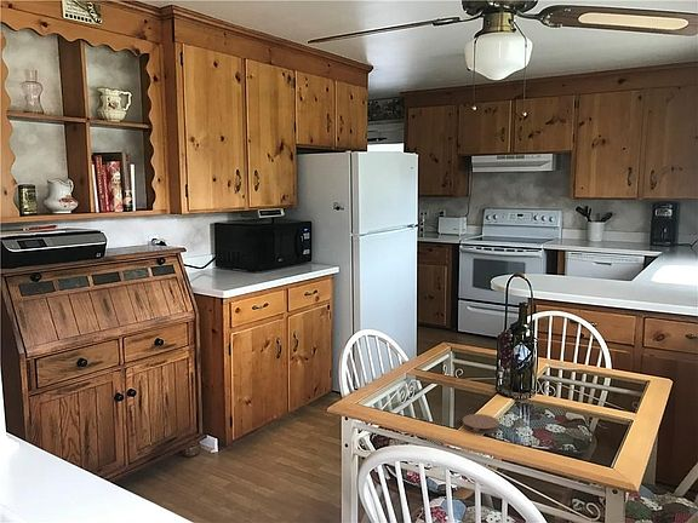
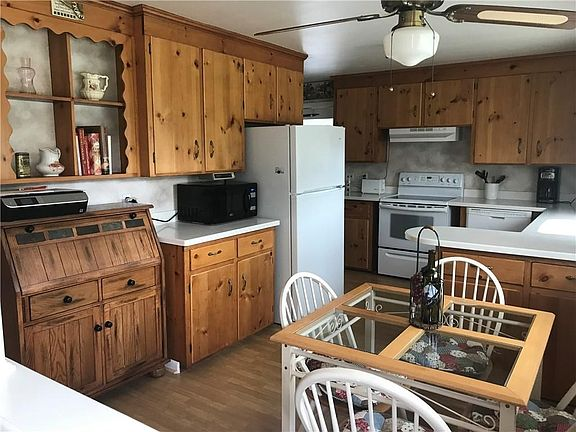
- coaster [462,413,500,435]
